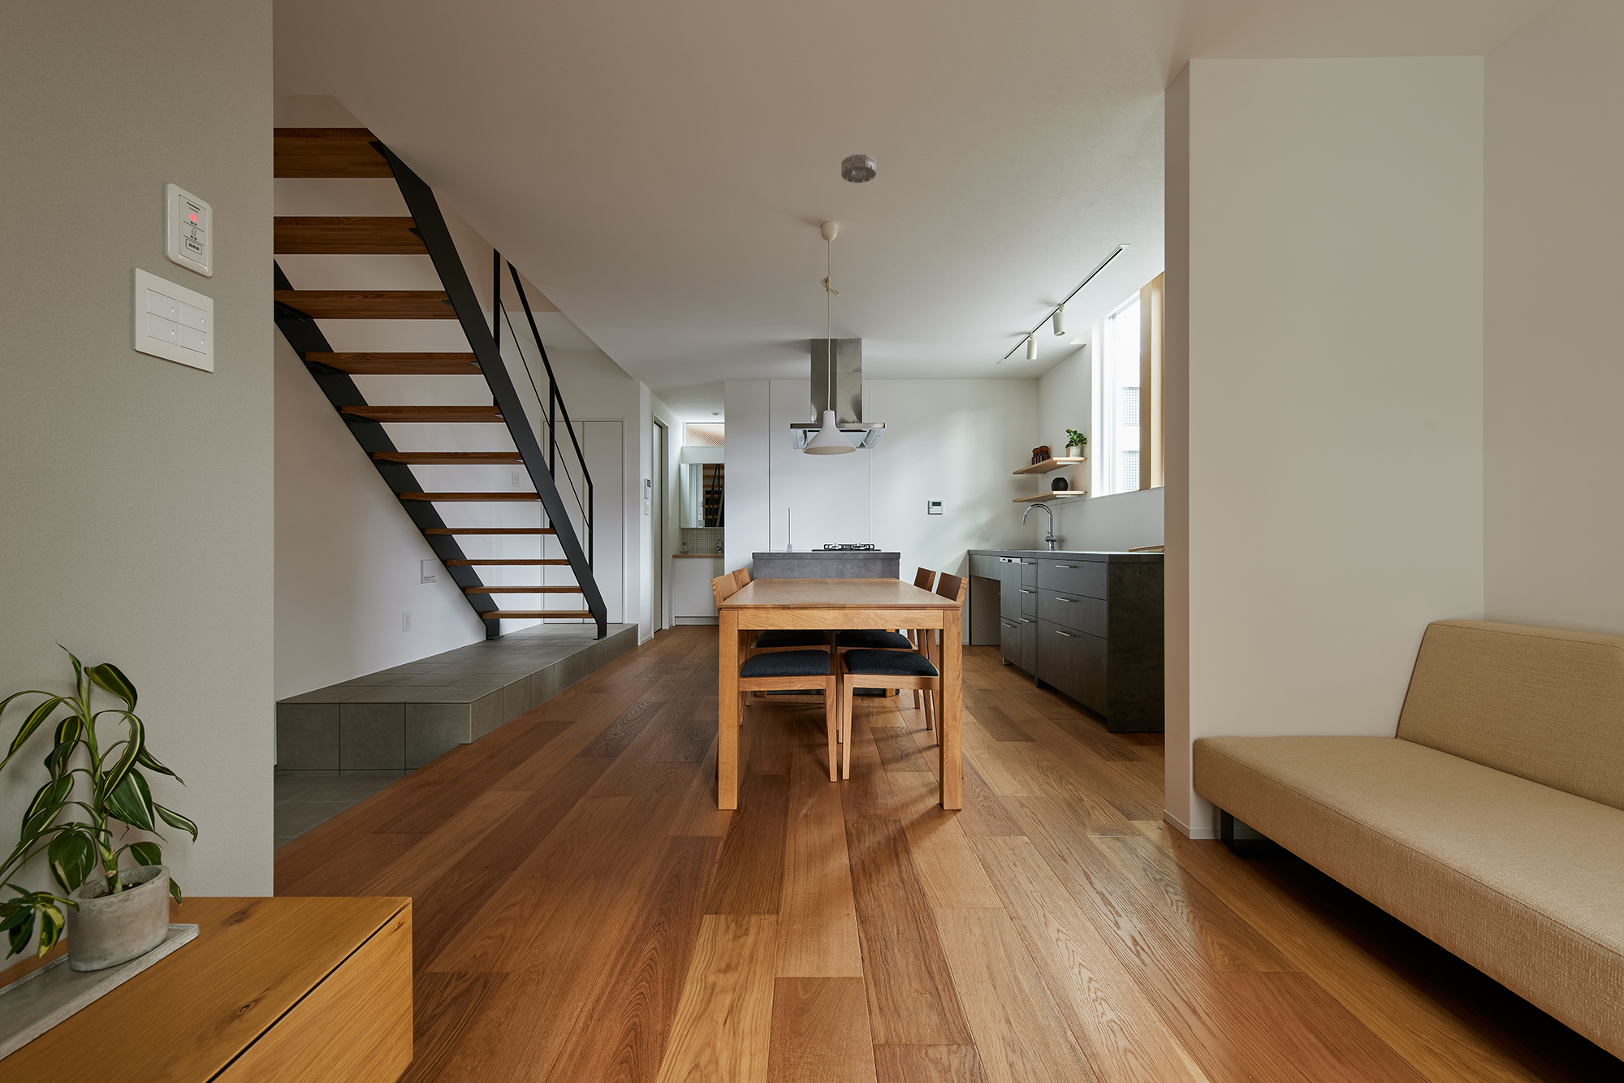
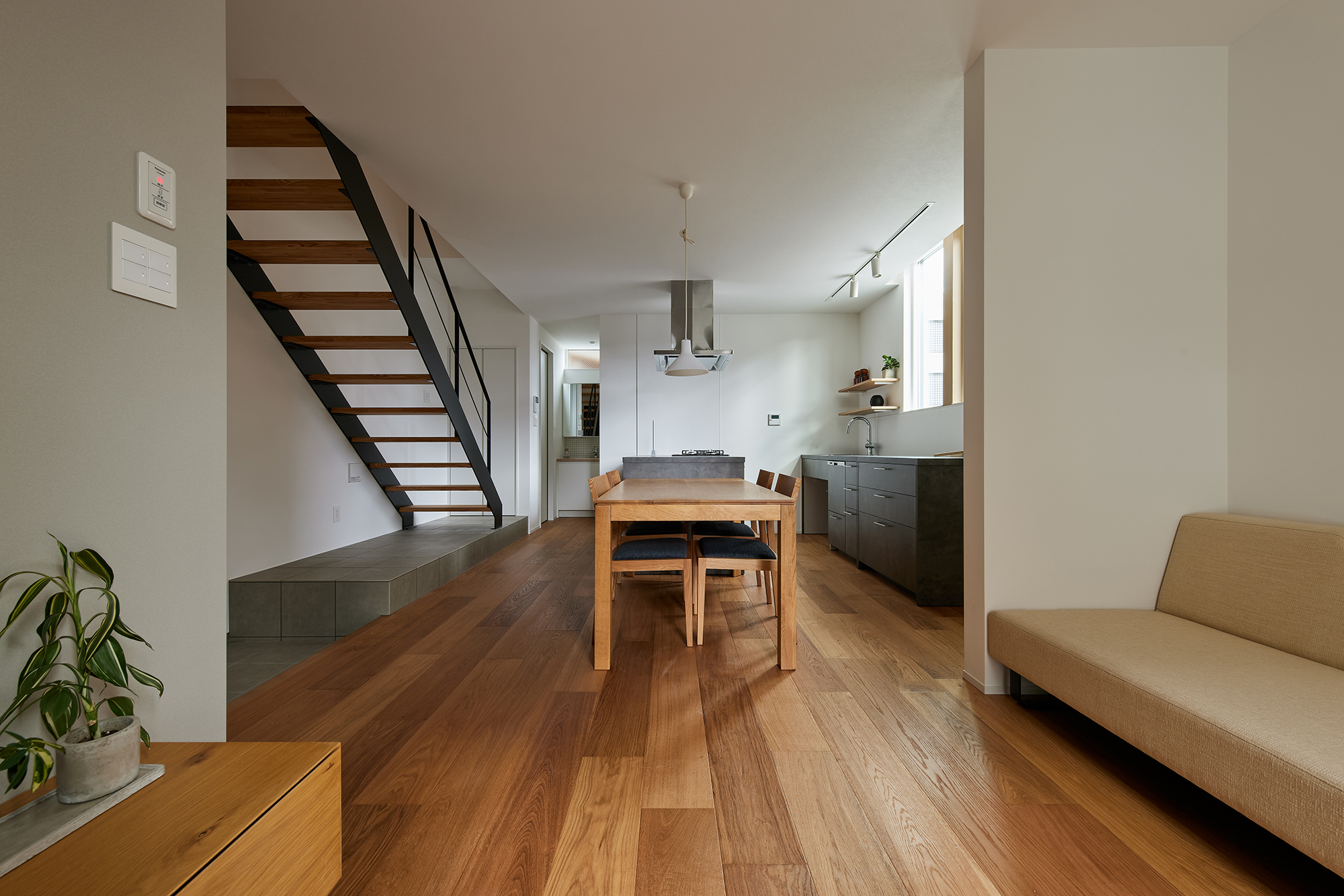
- smoke detector [841,154,877,184]
